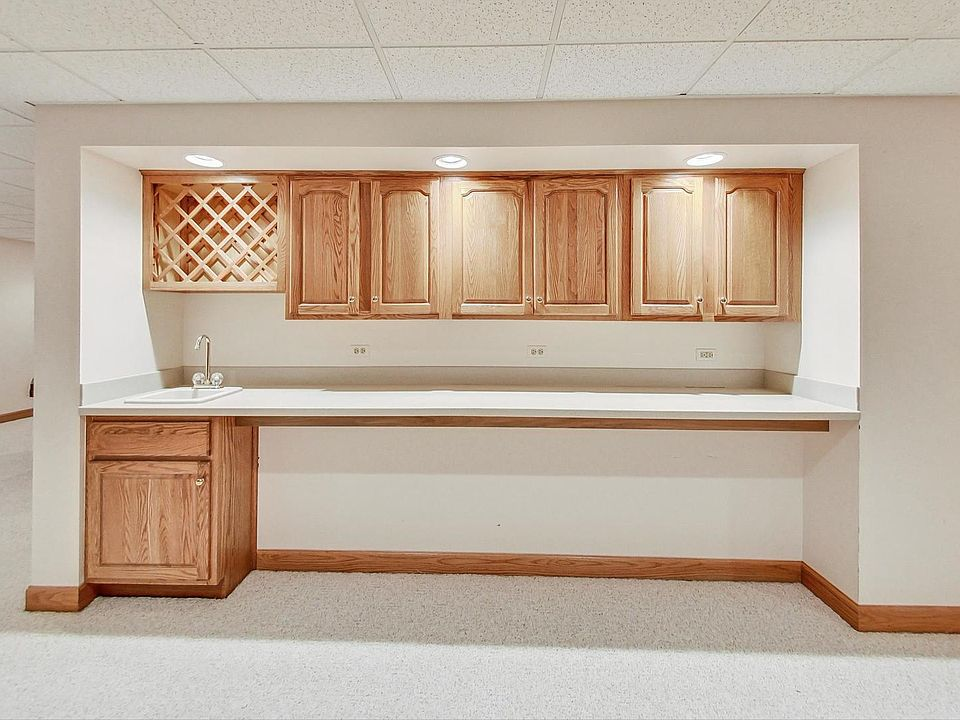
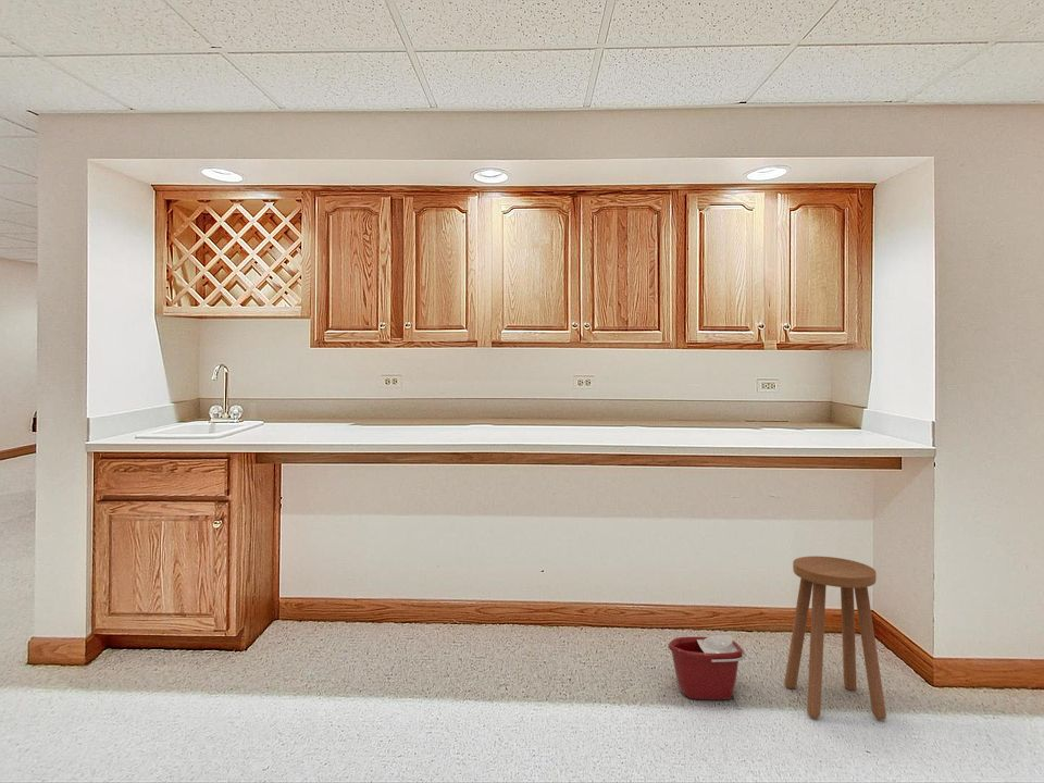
+ stool [783,555,887,721]
+ bucket [667,634,746,700]
